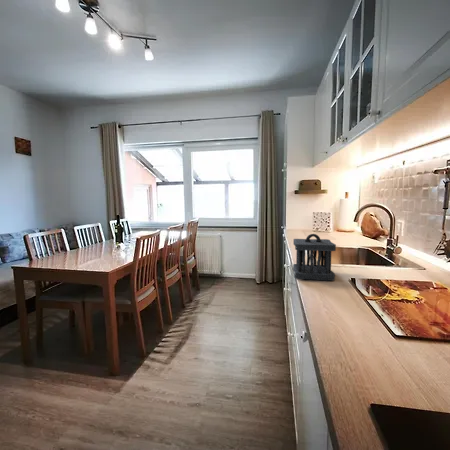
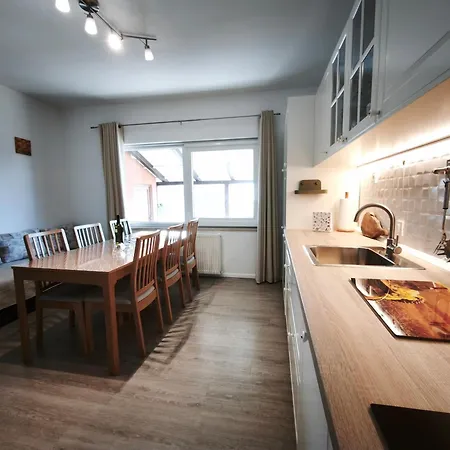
- utensil holder [292,233,337,282]
